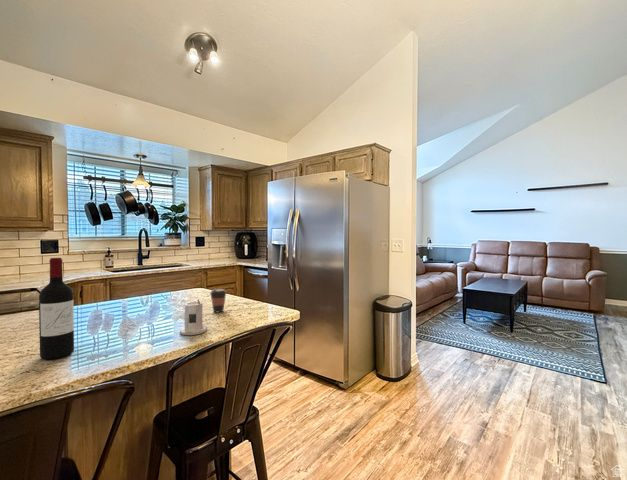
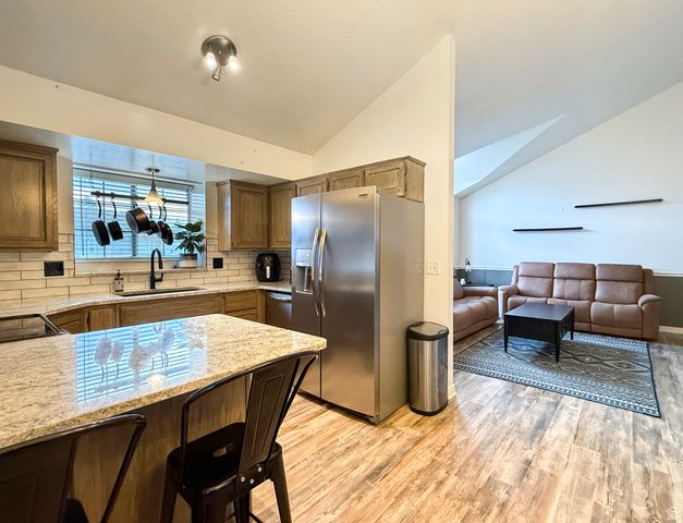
- wine bottle [38,257,75,360]
- candle [179,299,208,336]
- coffee cup [209,288,228,313]
